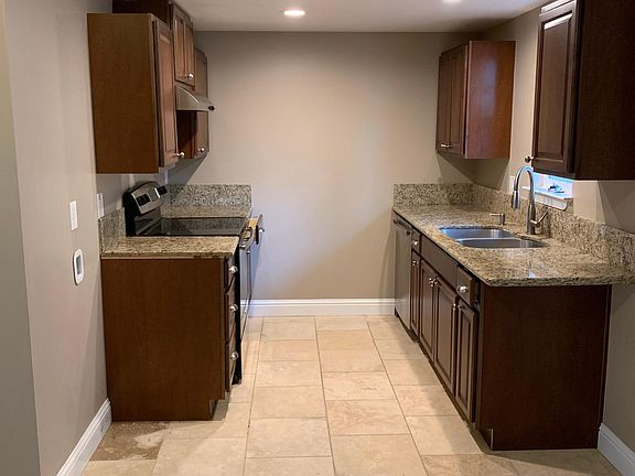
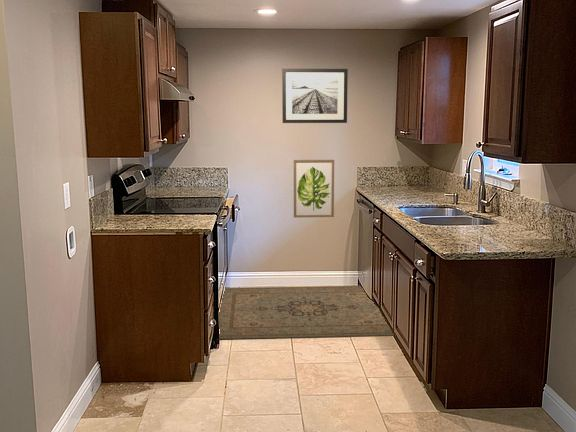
+ wall art [293,159,335,219]
+ wall art [281,68,349,124]
+ rug [218,285,395,340]
